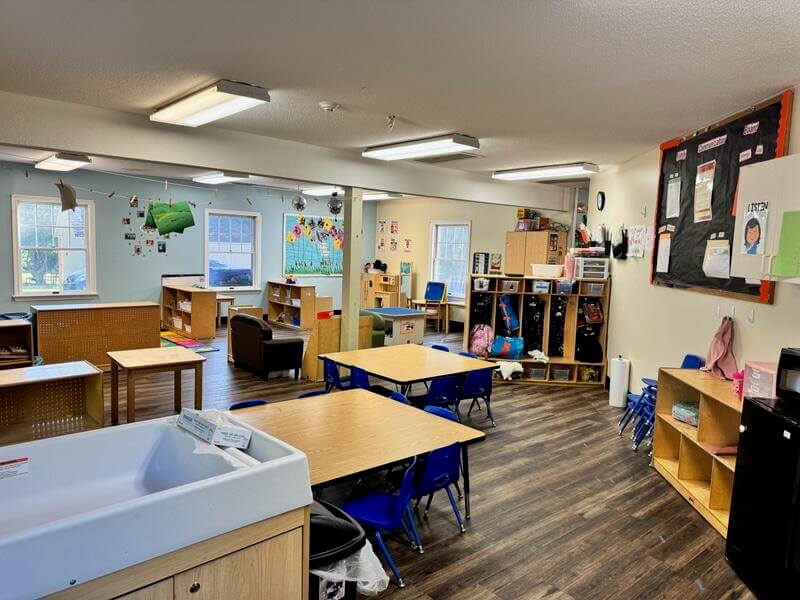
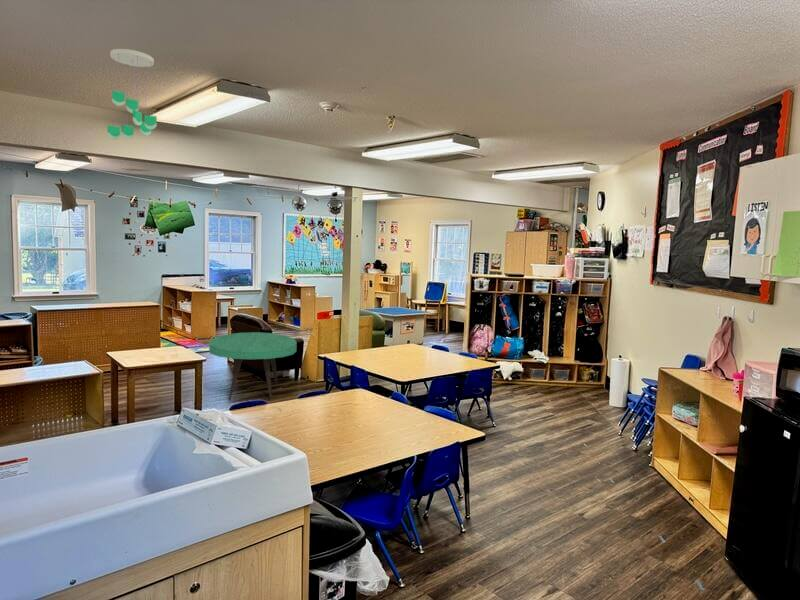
+ ceiling mobile [107,48,158,141]
+ coffee table [208,331,298,402]
